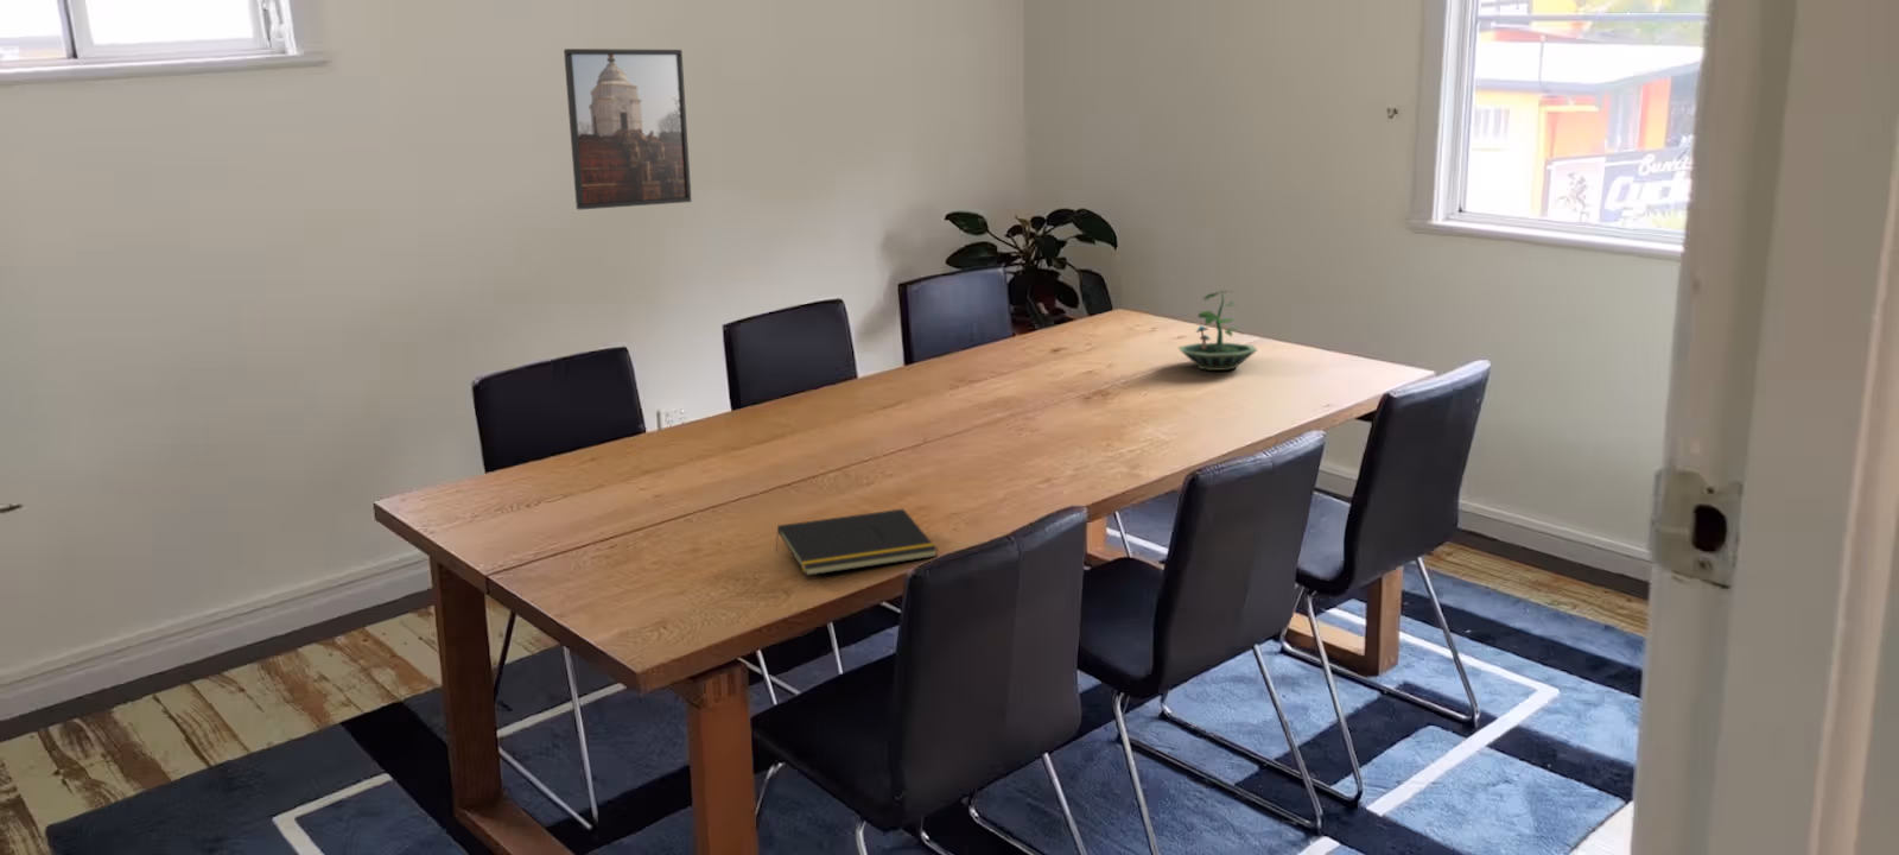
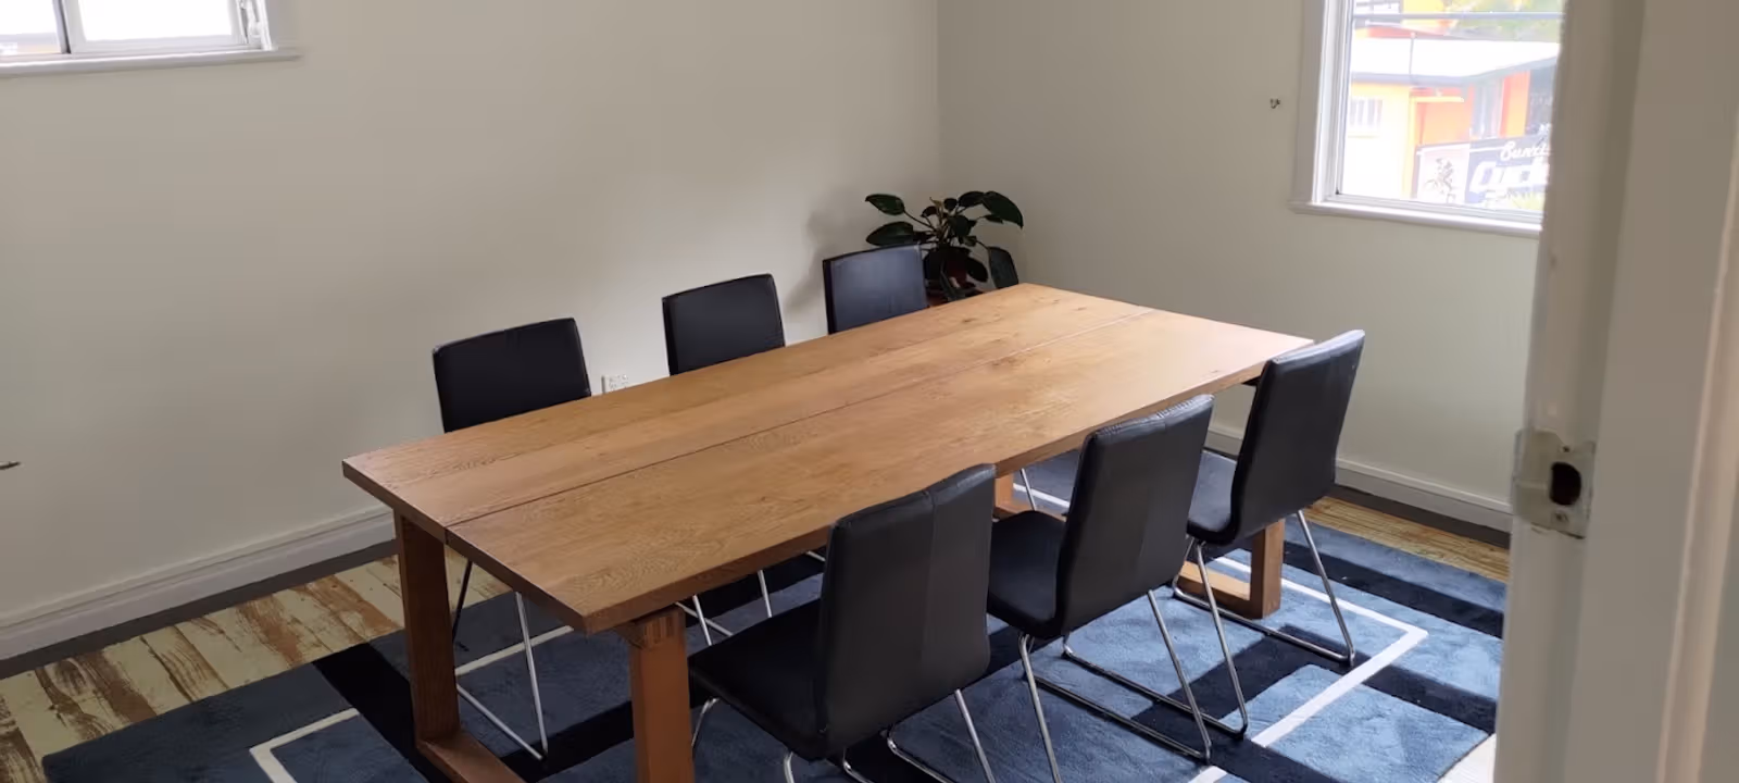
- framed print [563,47,692,211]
- terrarium [1176,289,1258,372]
- notepad [774,509,939,578]
